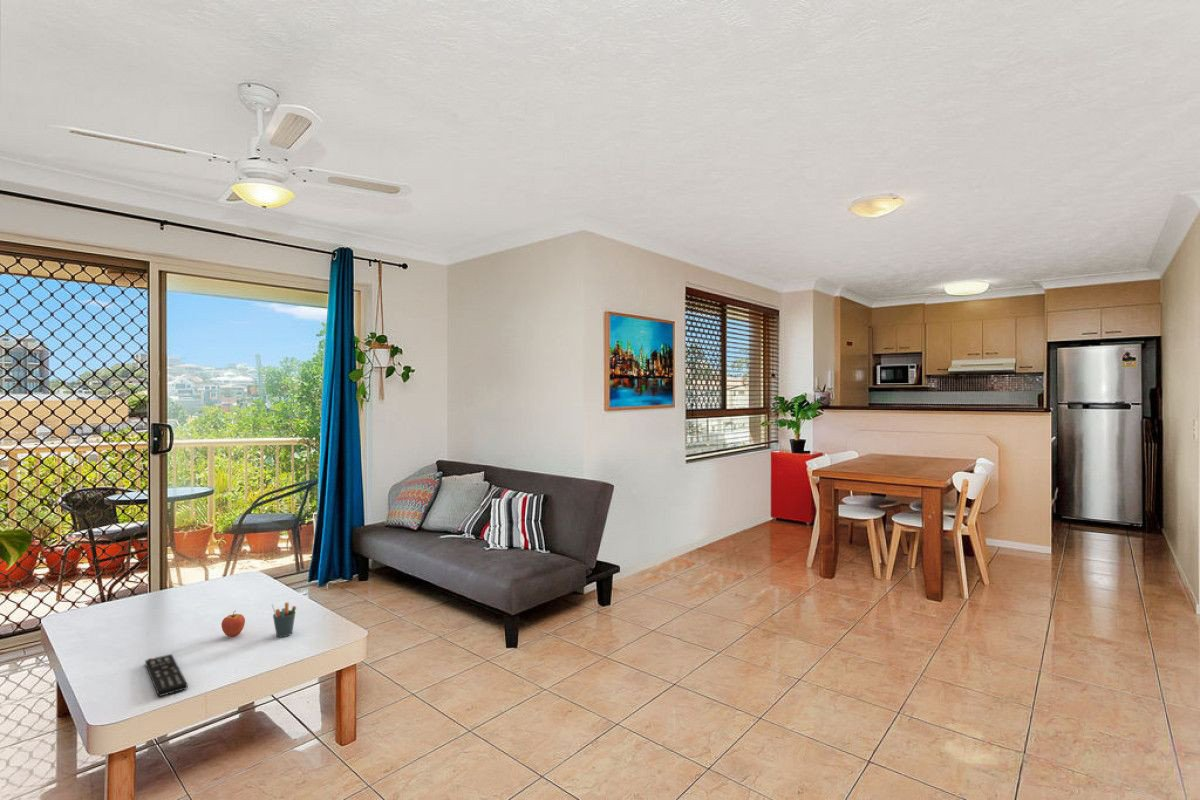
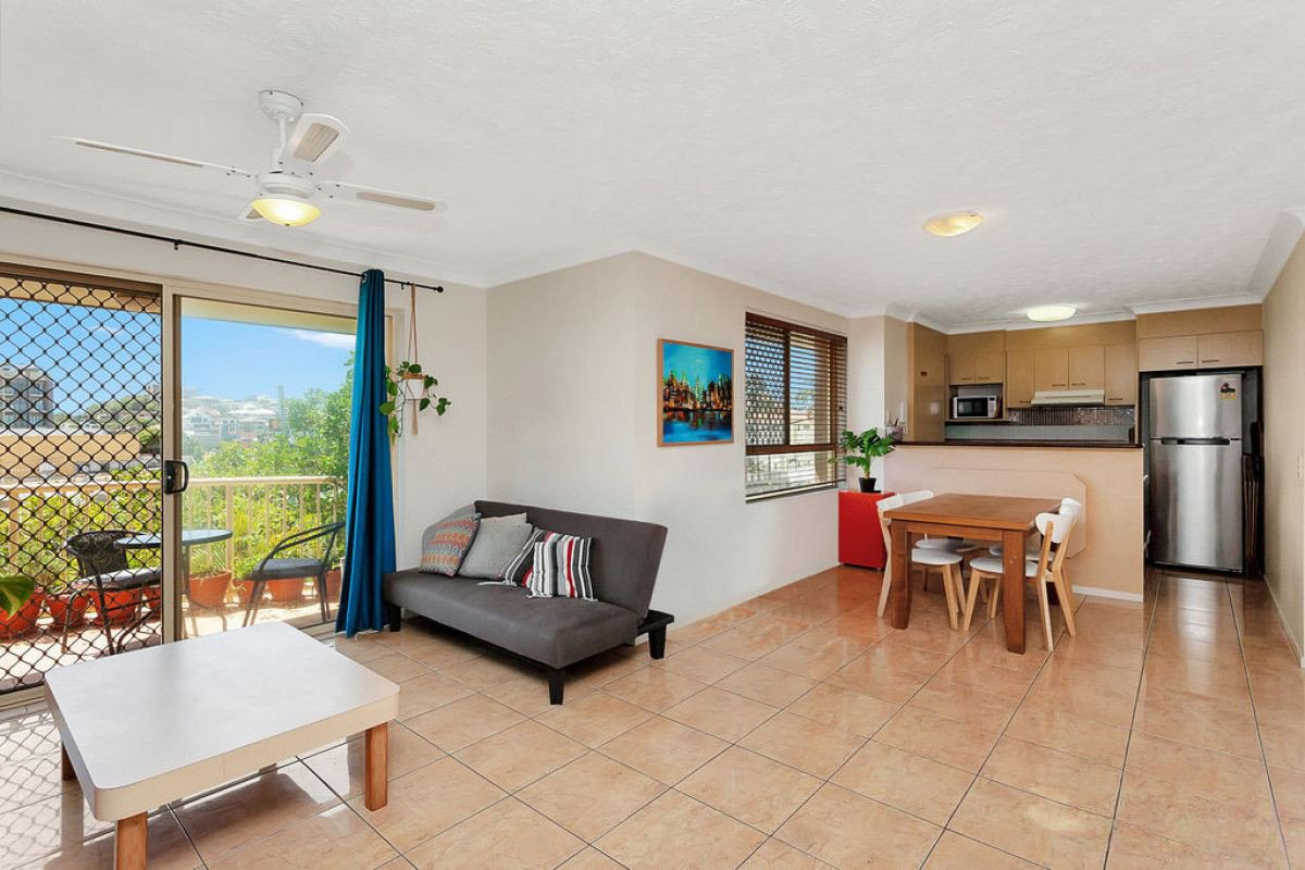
- remote control [144,653,189,698]
- fruit [220,610,246,638]
- pen holder [271,602,297,638]
